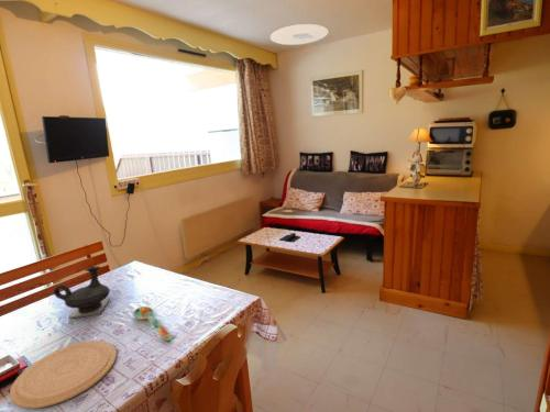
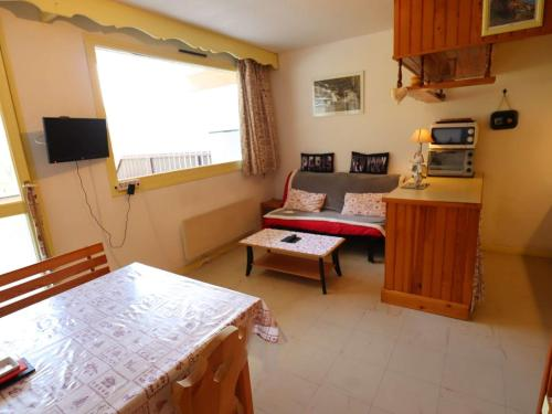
- spoon [133,305,174,343]
- teapot [53,265,111,320]
- plate [9,339,118,410]
- ceiling light [270,23,329,46]
